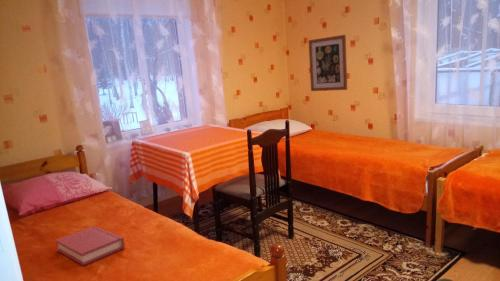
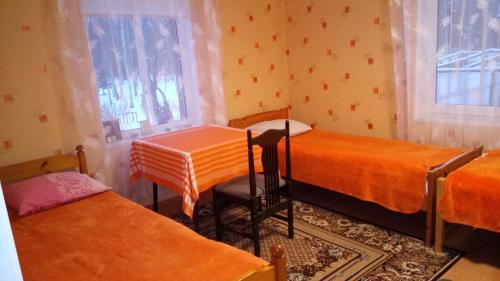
- hardback book [54,225,126,266]
- wall art [308,34,348,92]
